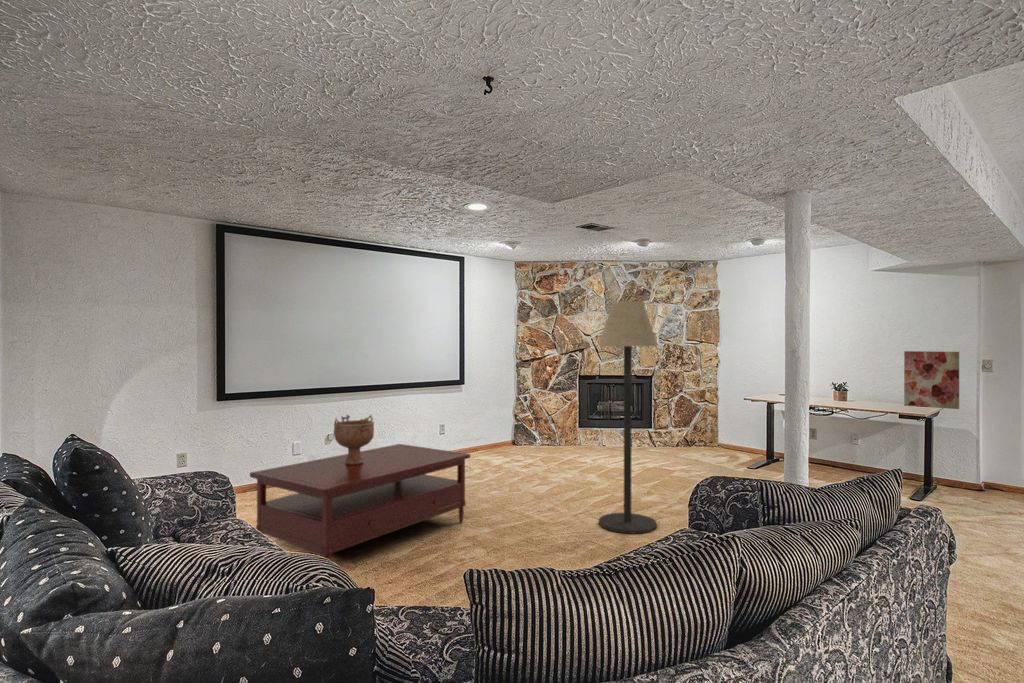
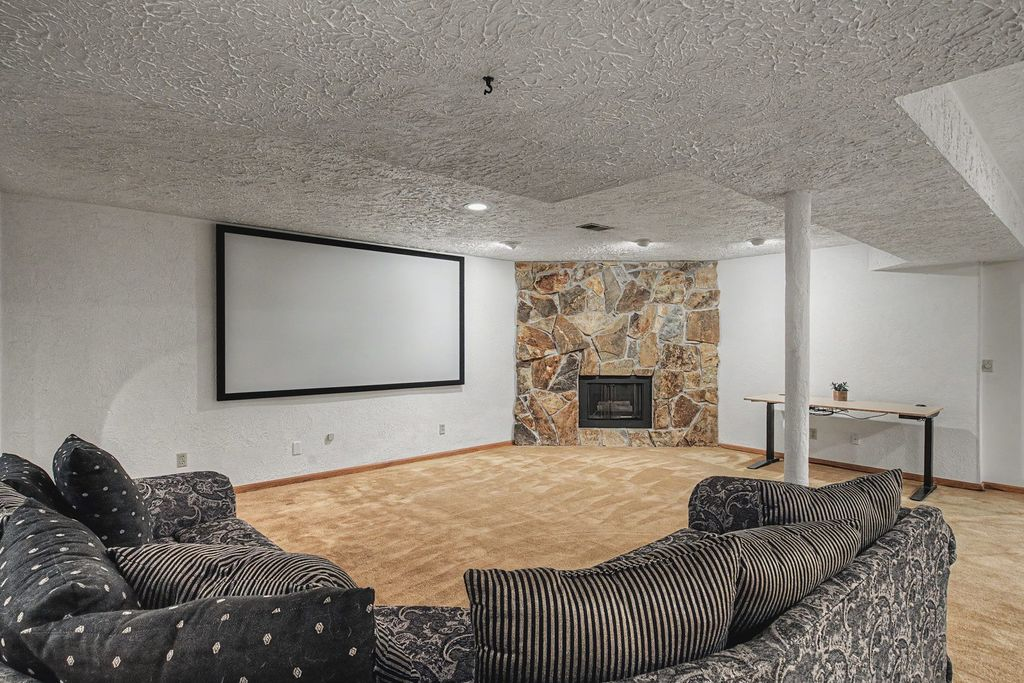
- coffee table [249,443,471,562]
- decorative bowl [333,414,375,465]
- floor lamp [597,300,659,535]
- wall art [903,350,960,410]
